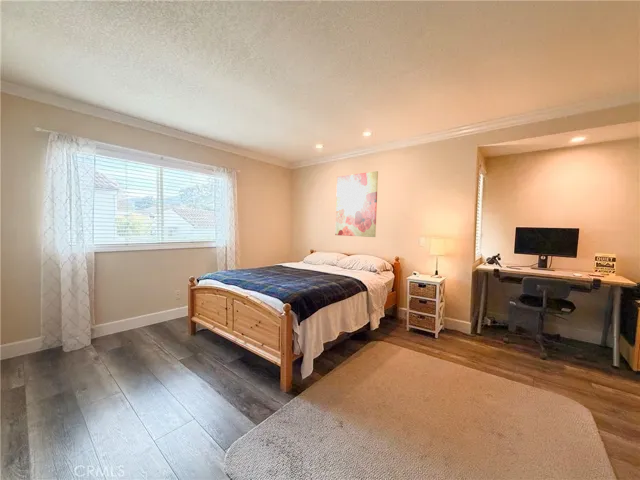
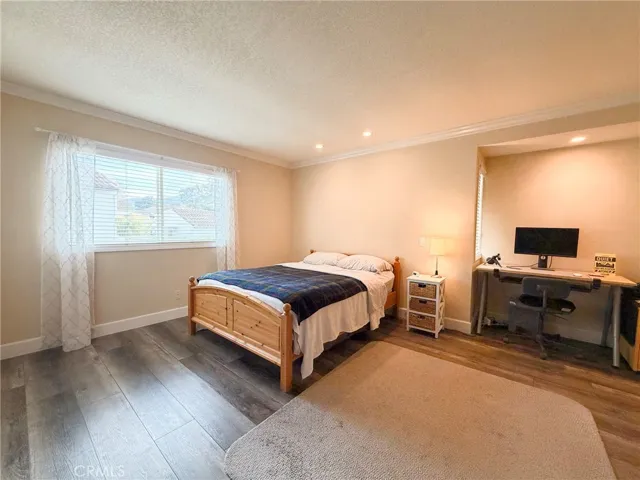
- wall art [334,170,379,238]
